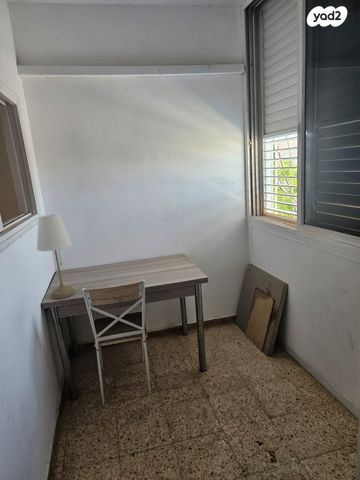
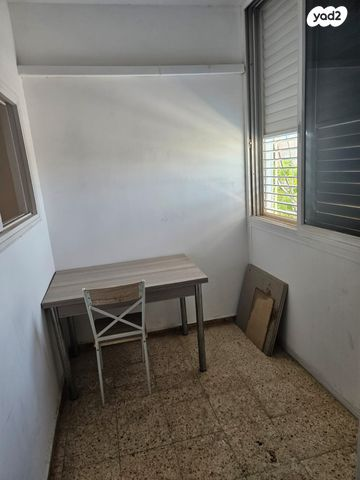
- desk lamp [36,213,76,300]
